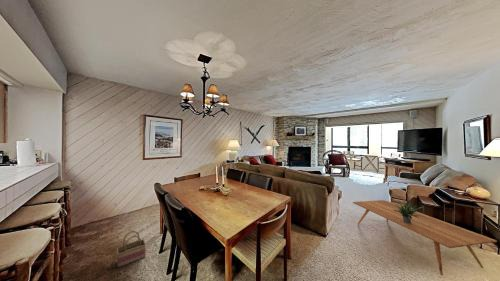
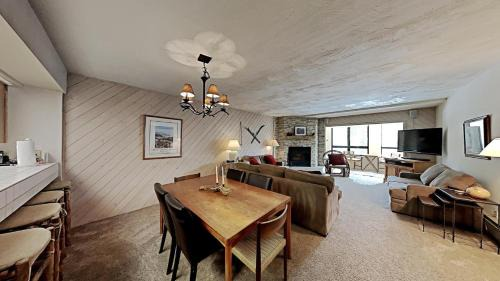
- basket [116,230,147,269]
- coffee table [352,199,498,276]
- potted plant [390,196,427,223]
